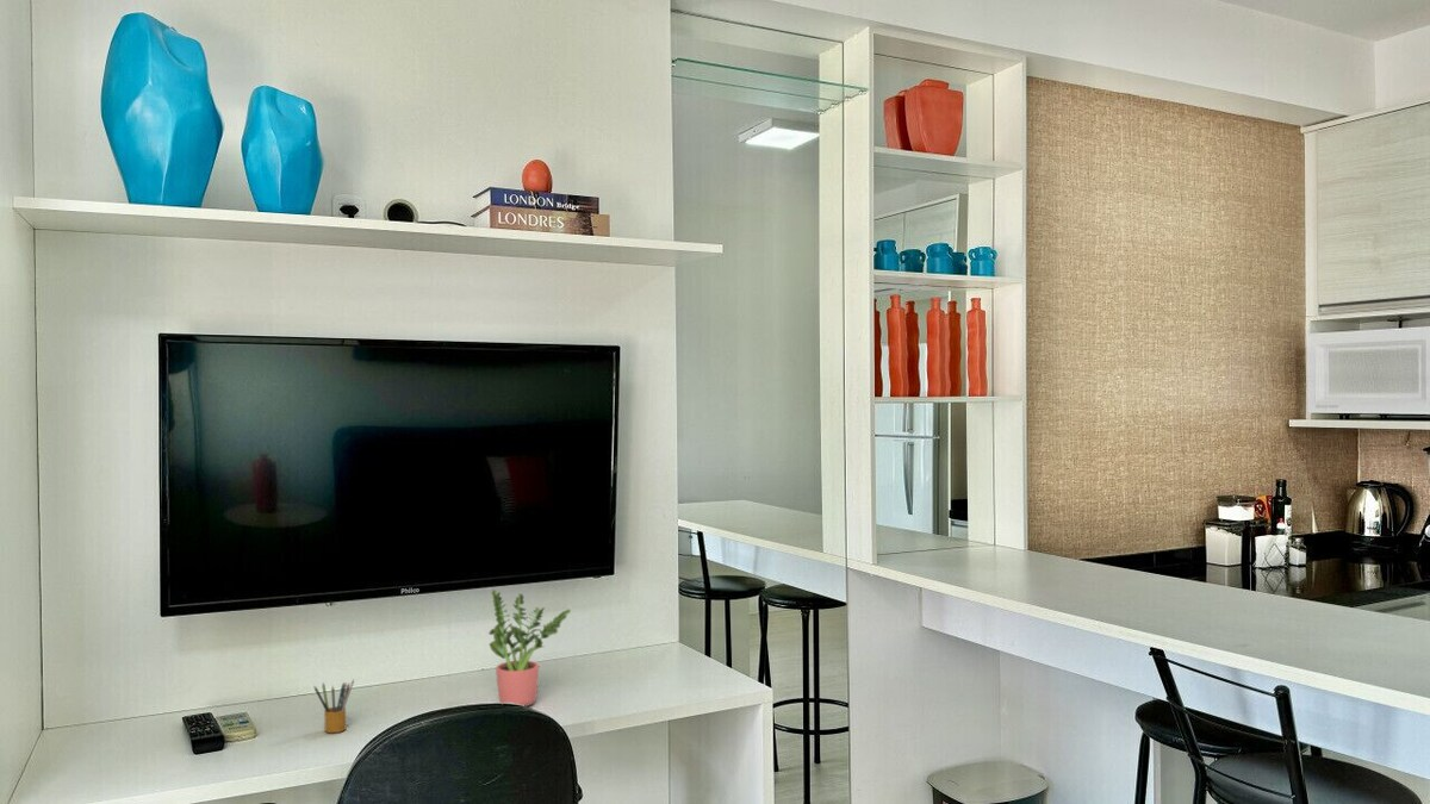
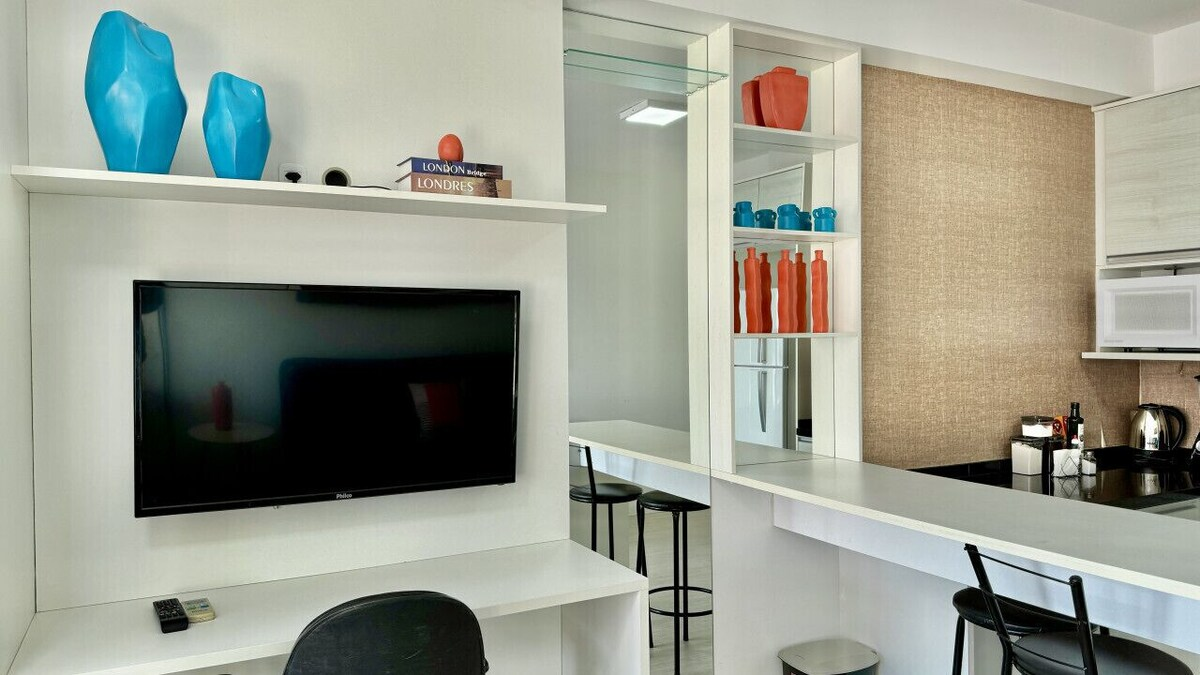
- potted plant [487,588,572,708]
- pencil box [313,678,355,734]
